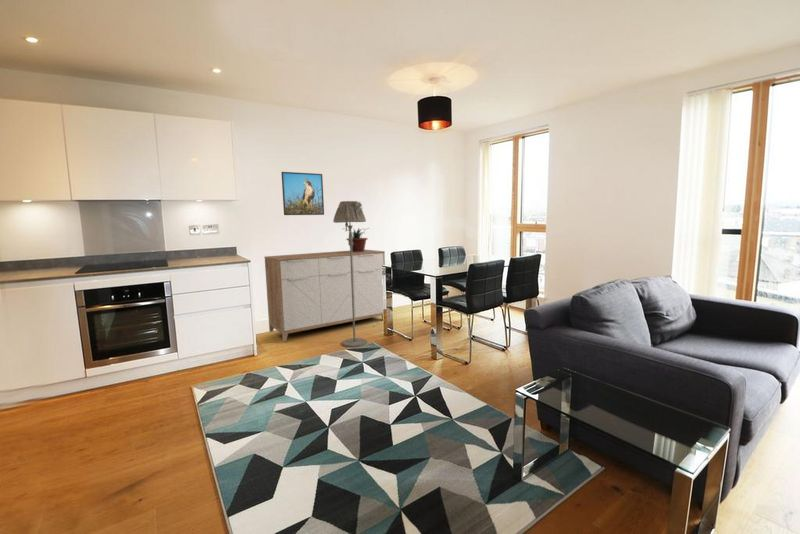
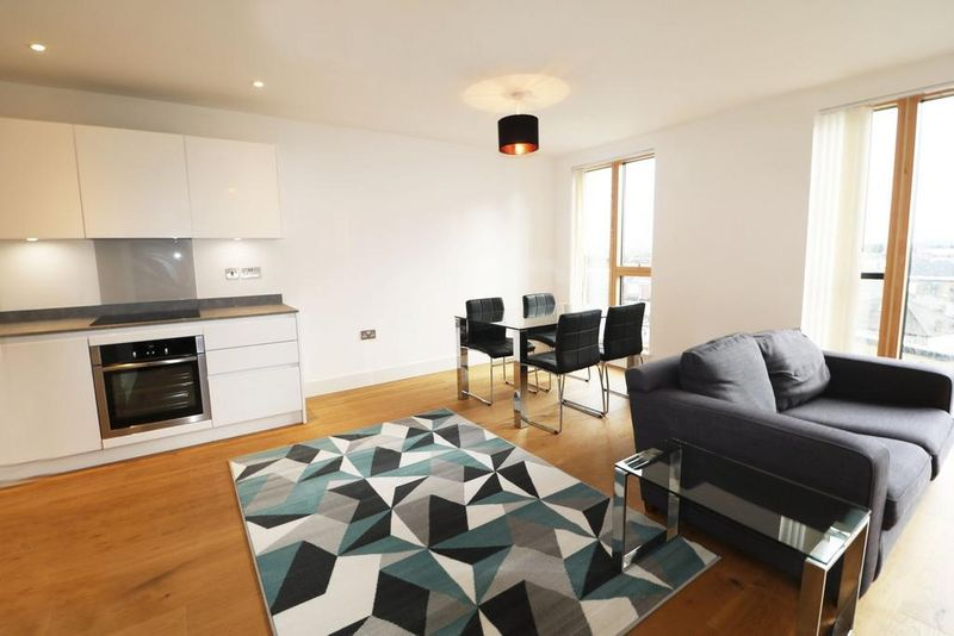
- sideboard [263,249,386,343]
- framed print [280,171,325,216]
- potted plant [343,227,369,252]
- floor lamp [332,200,368,348]
